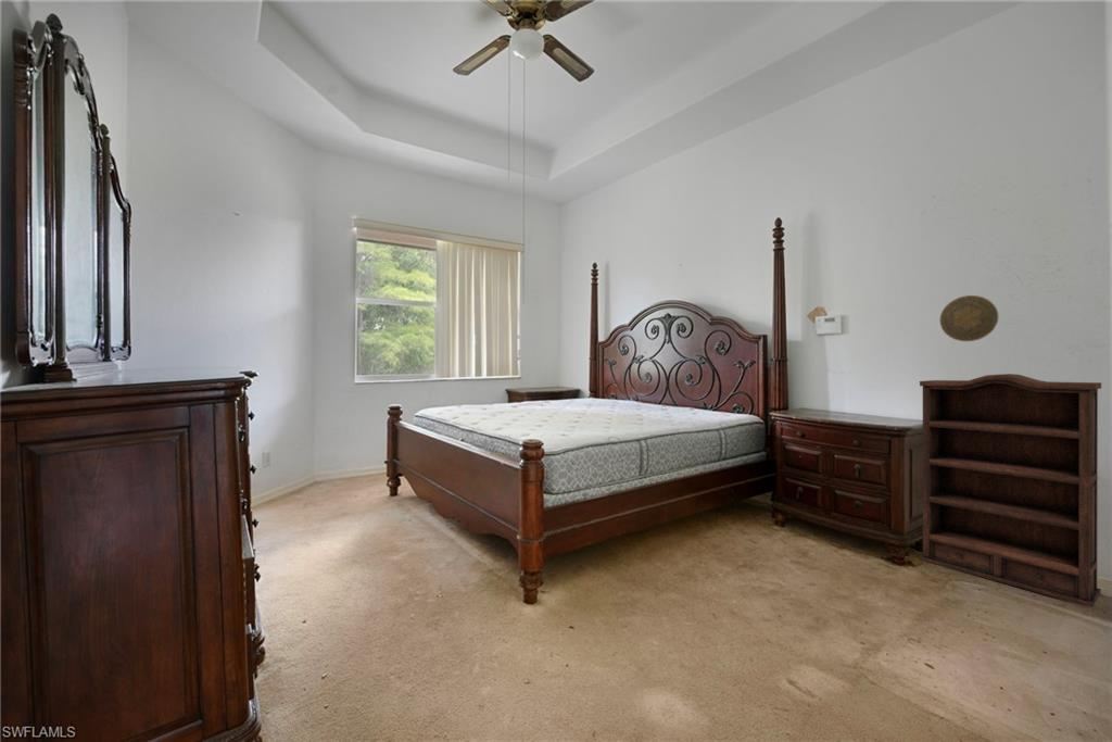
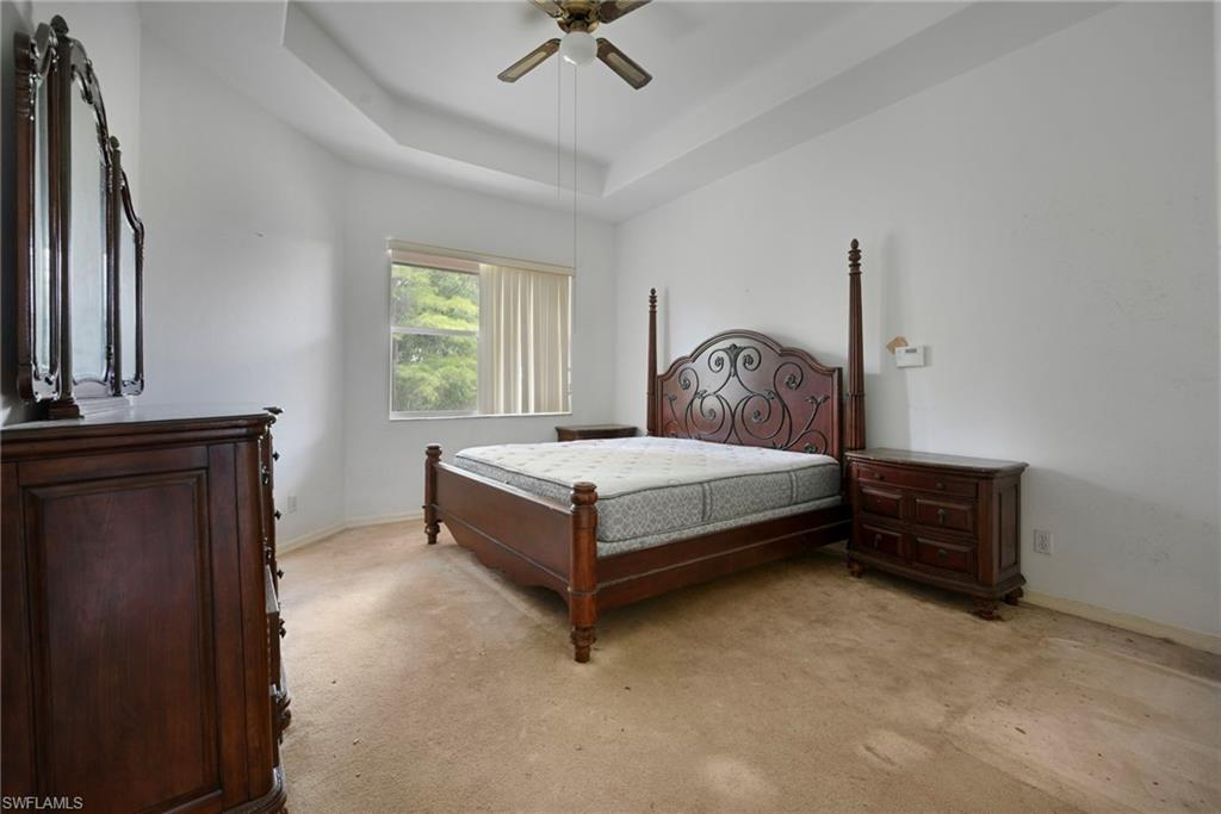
- decorative plate [939,294,999,342]
- bookshelf [919,373,1102,608]
